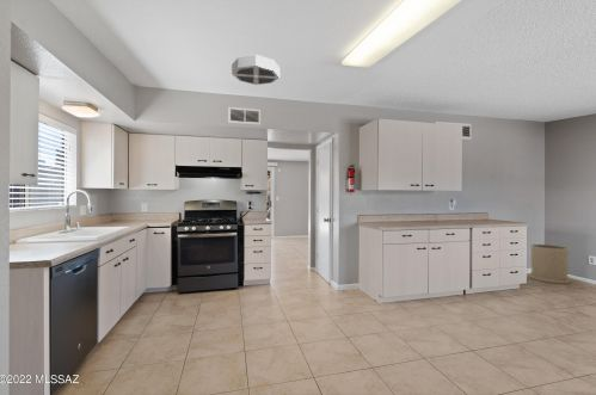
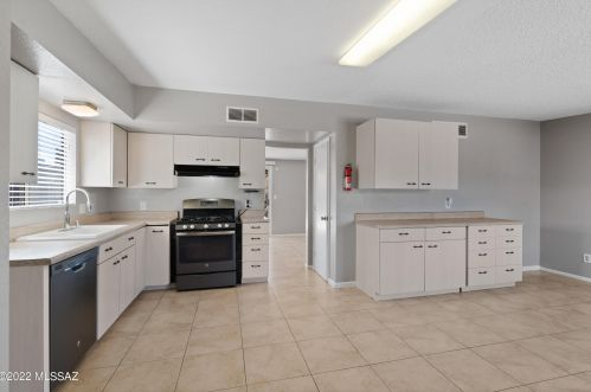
- ceiling light [231,54,281,86]
- trash can [528,243,572,284]
